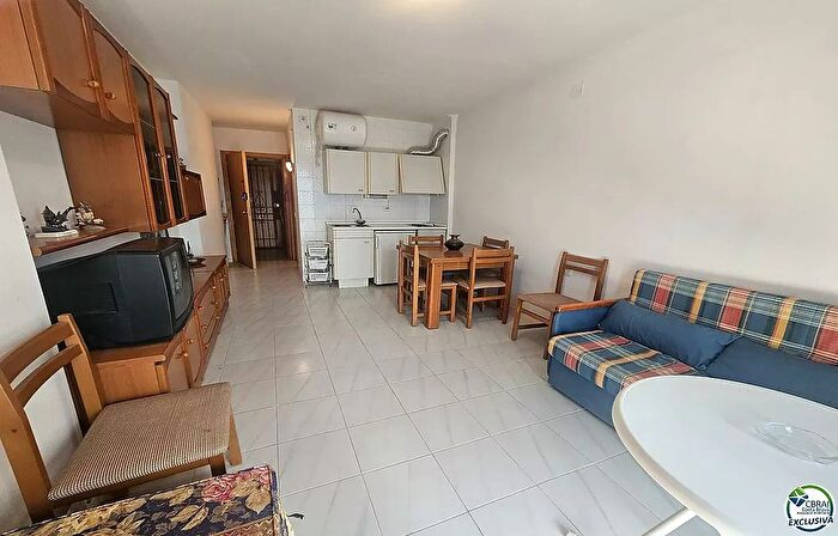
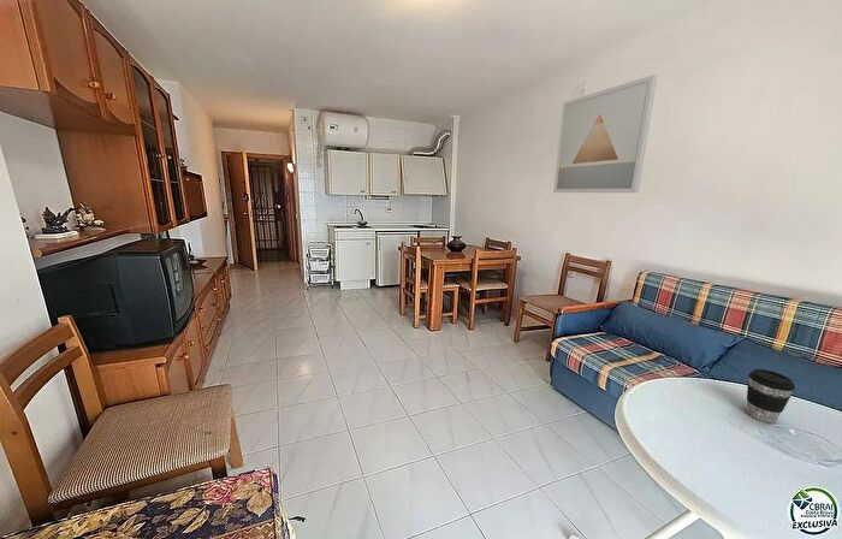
+ wall art [552,73,659,194]
+ coffee cup [746,368,796,424]
